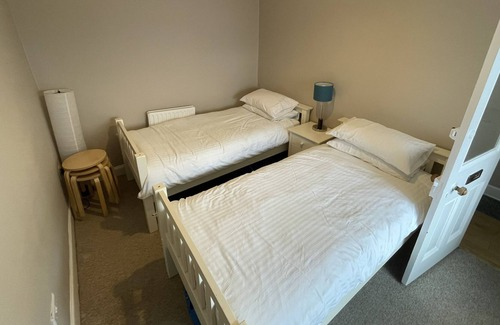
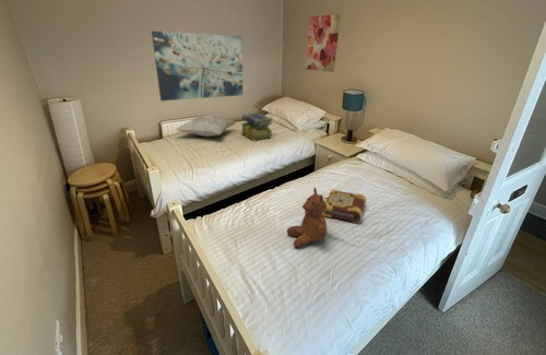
+ stack of books [240,111,274,142]
+ book [322,189,367,224]
+ decorative pillow [175,114,237,138]
+ wall art [151,29,244,102]
+ teddy bear [286,187,328,249]
+ wall art [305,13,342,73]
